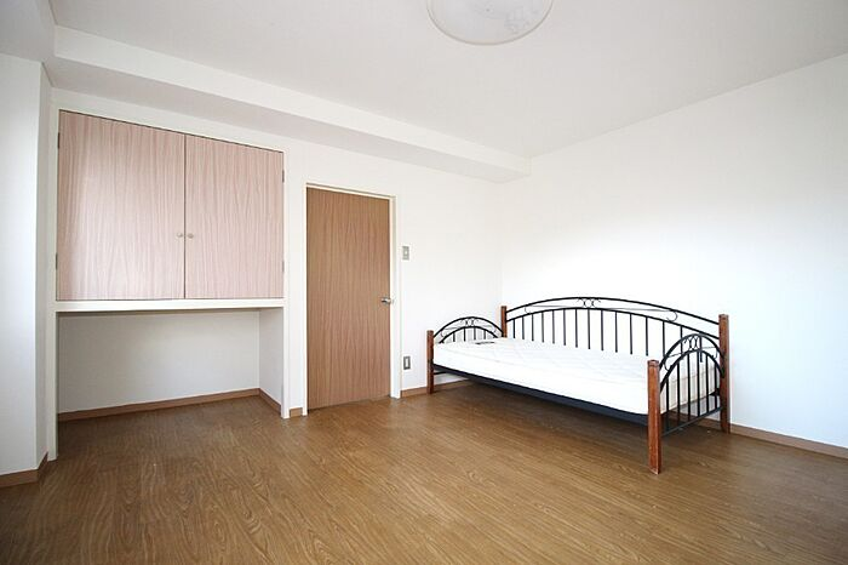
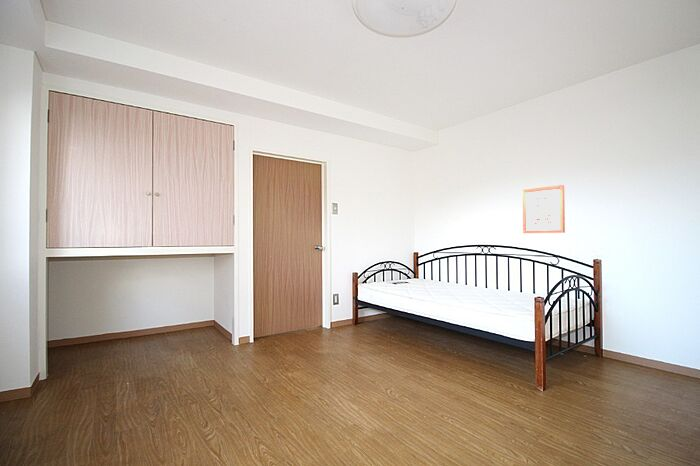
+ wall art [522,184,566,234]
